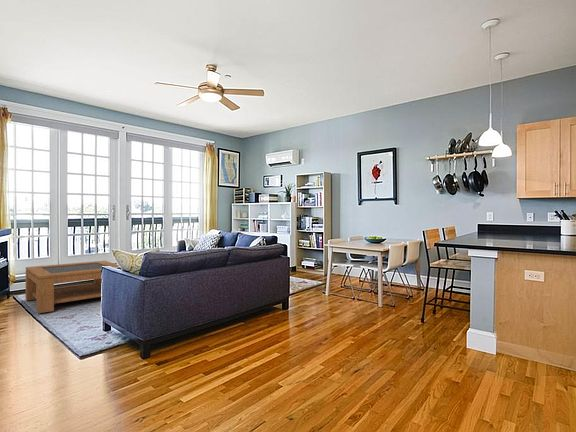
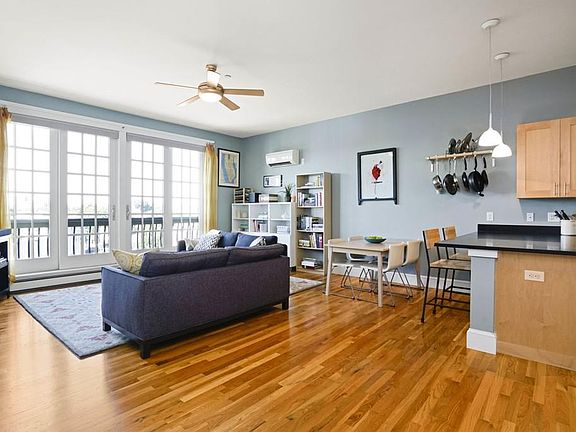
- coffee table [25,260,119,314]
